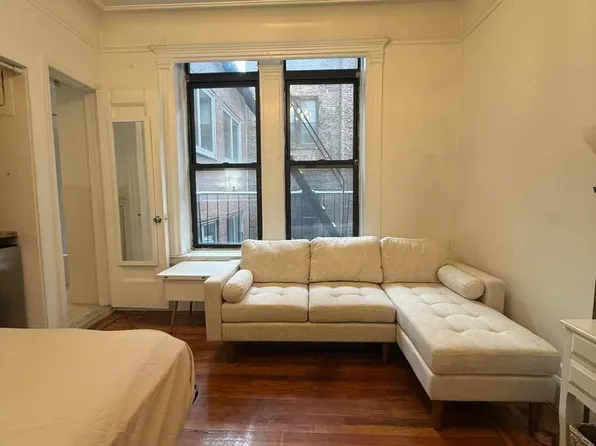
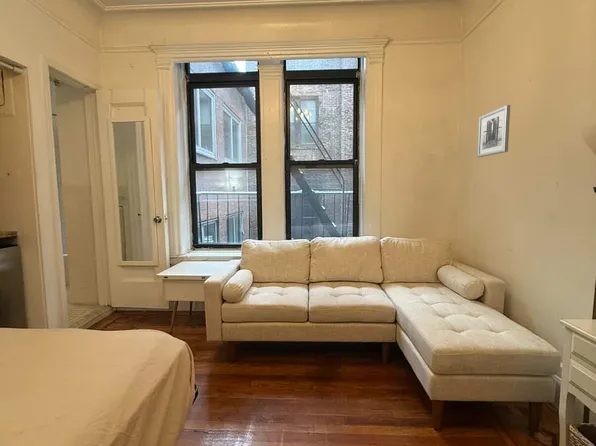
+ wall art [476,104,511,158]
